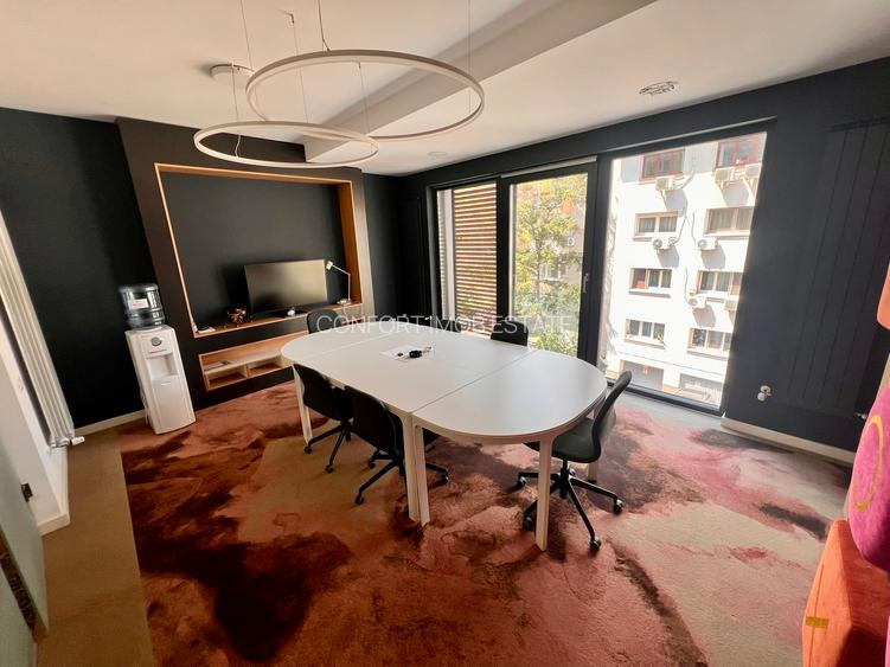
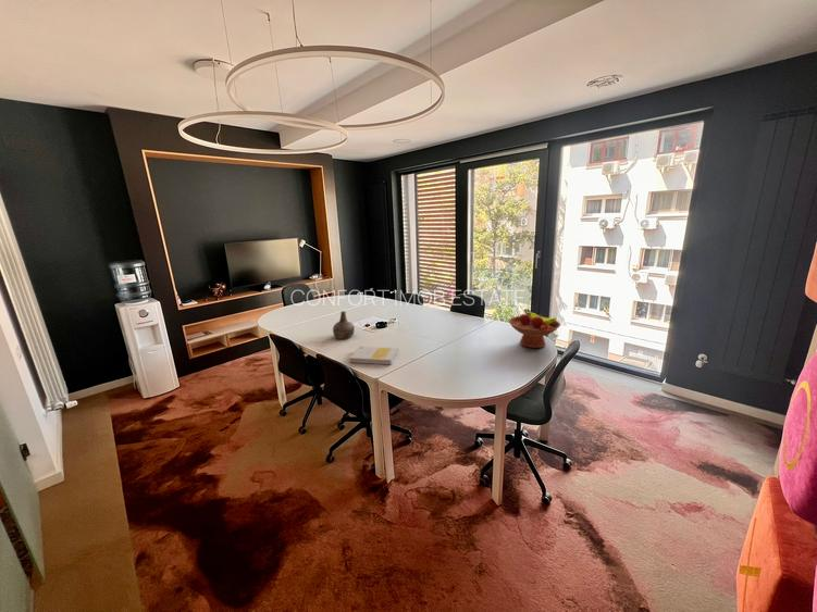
+ bottle [332,310,356,340]
+ book [348,346,399,365]
+ fruit bowl [508,308,561,349]
